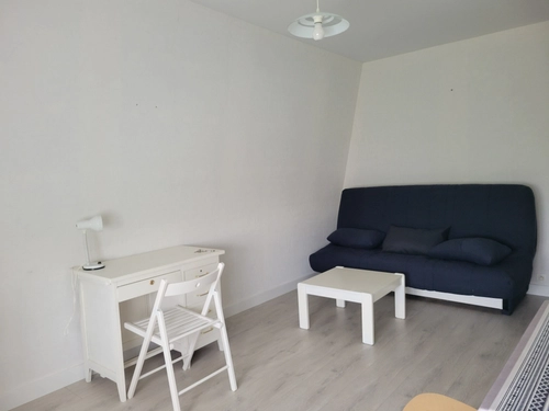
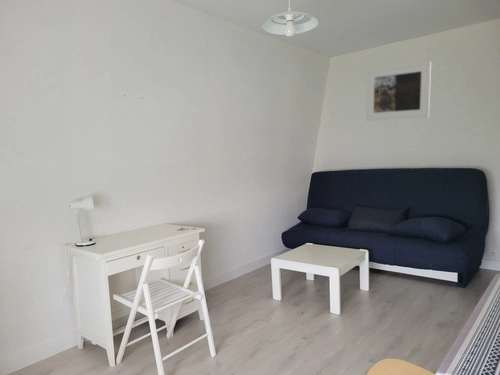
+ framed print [365,61,432,122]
